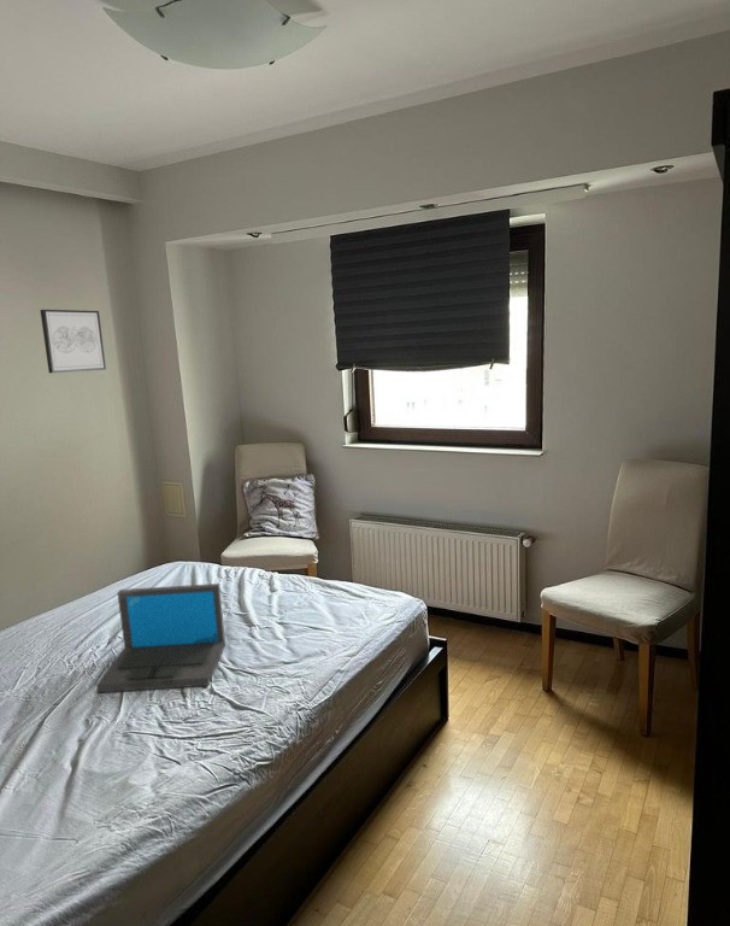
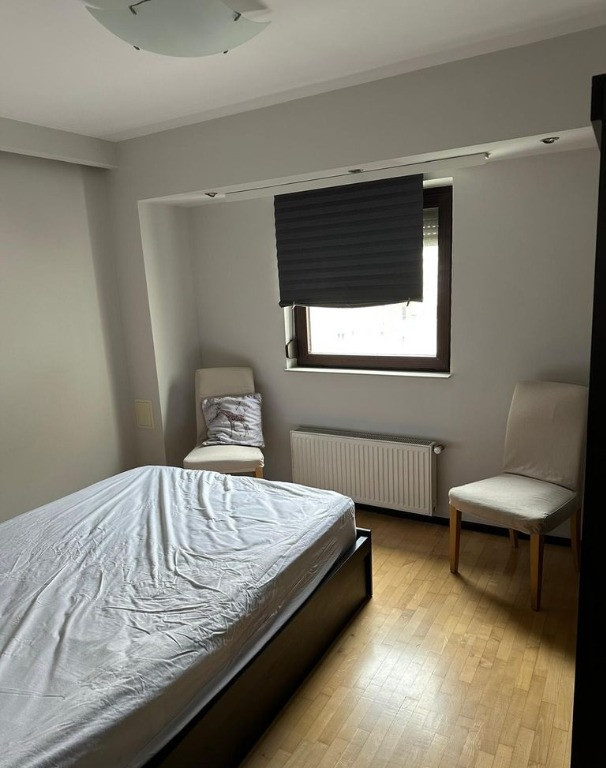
- laptop [95,582,226,693]
- wall art [39,309,107,374]
